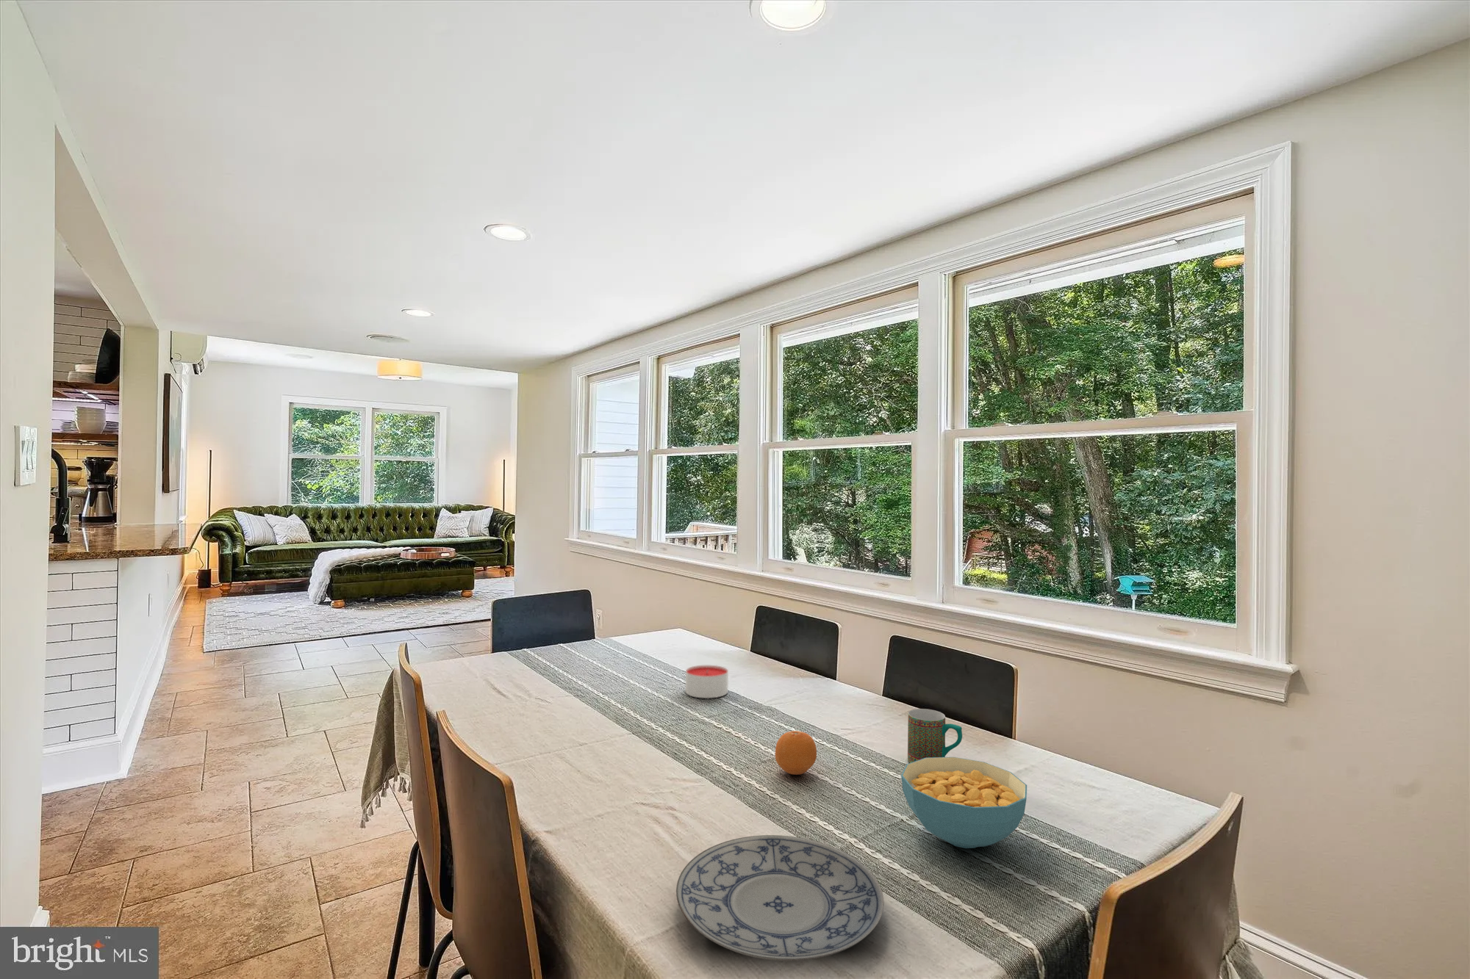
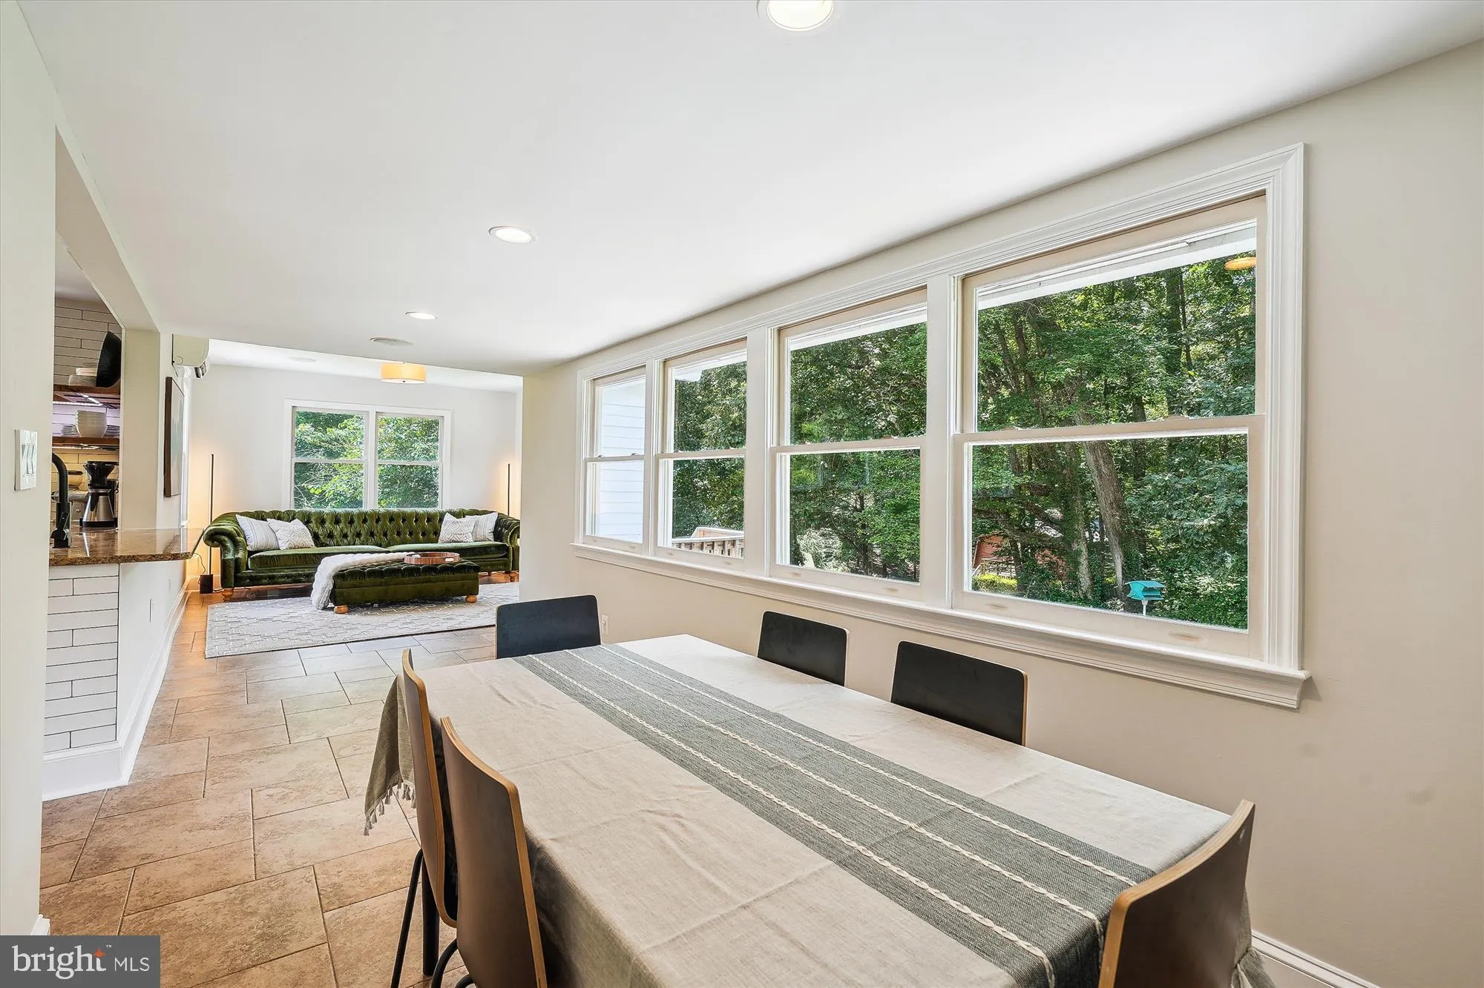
- candle [685,664,729,699]
- mug [907,708,963,763]
- cereal bowl [901,756,1027,849]
- fruit [775,730,818,776]
- plate [675,835,885,963]
